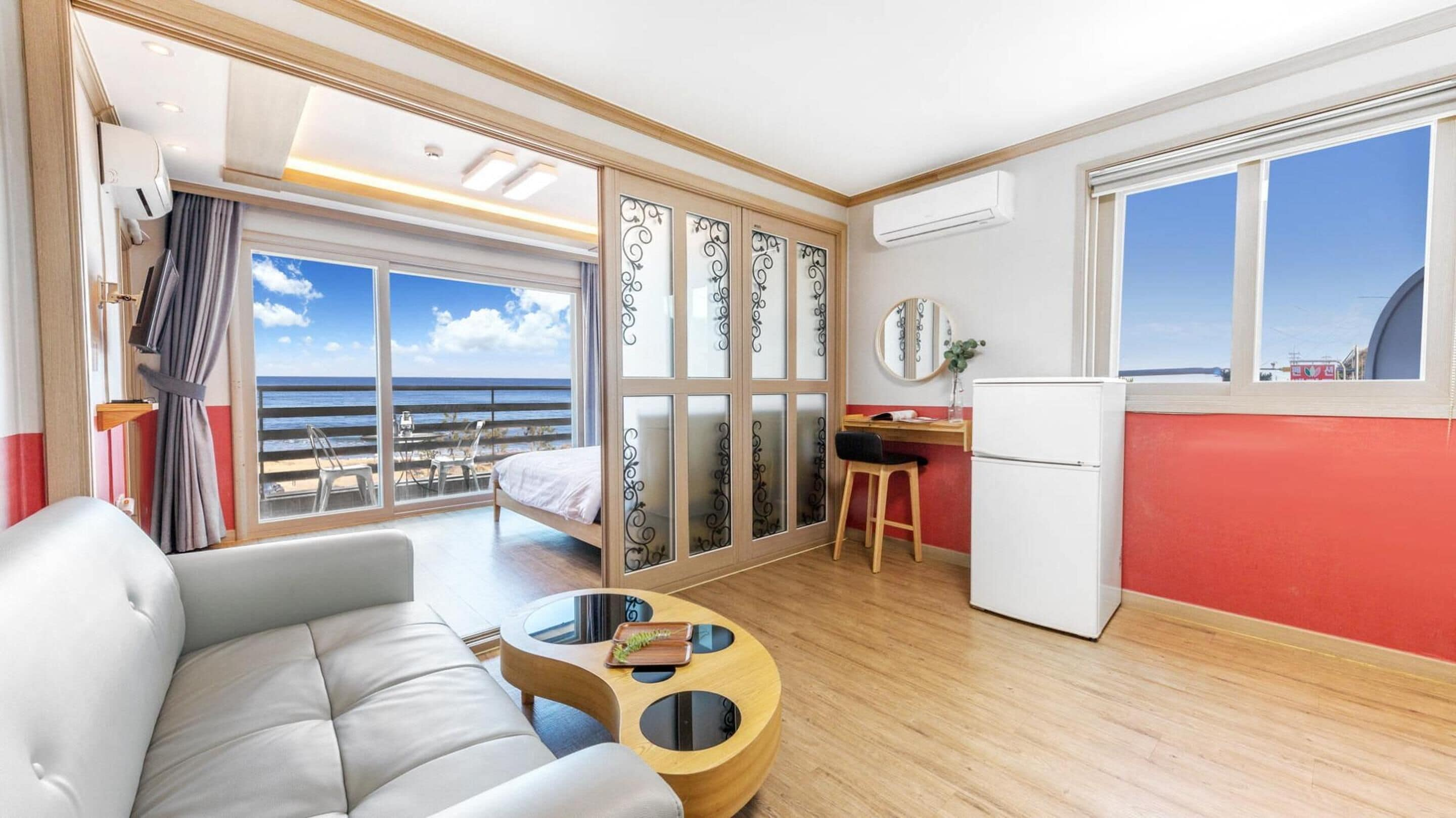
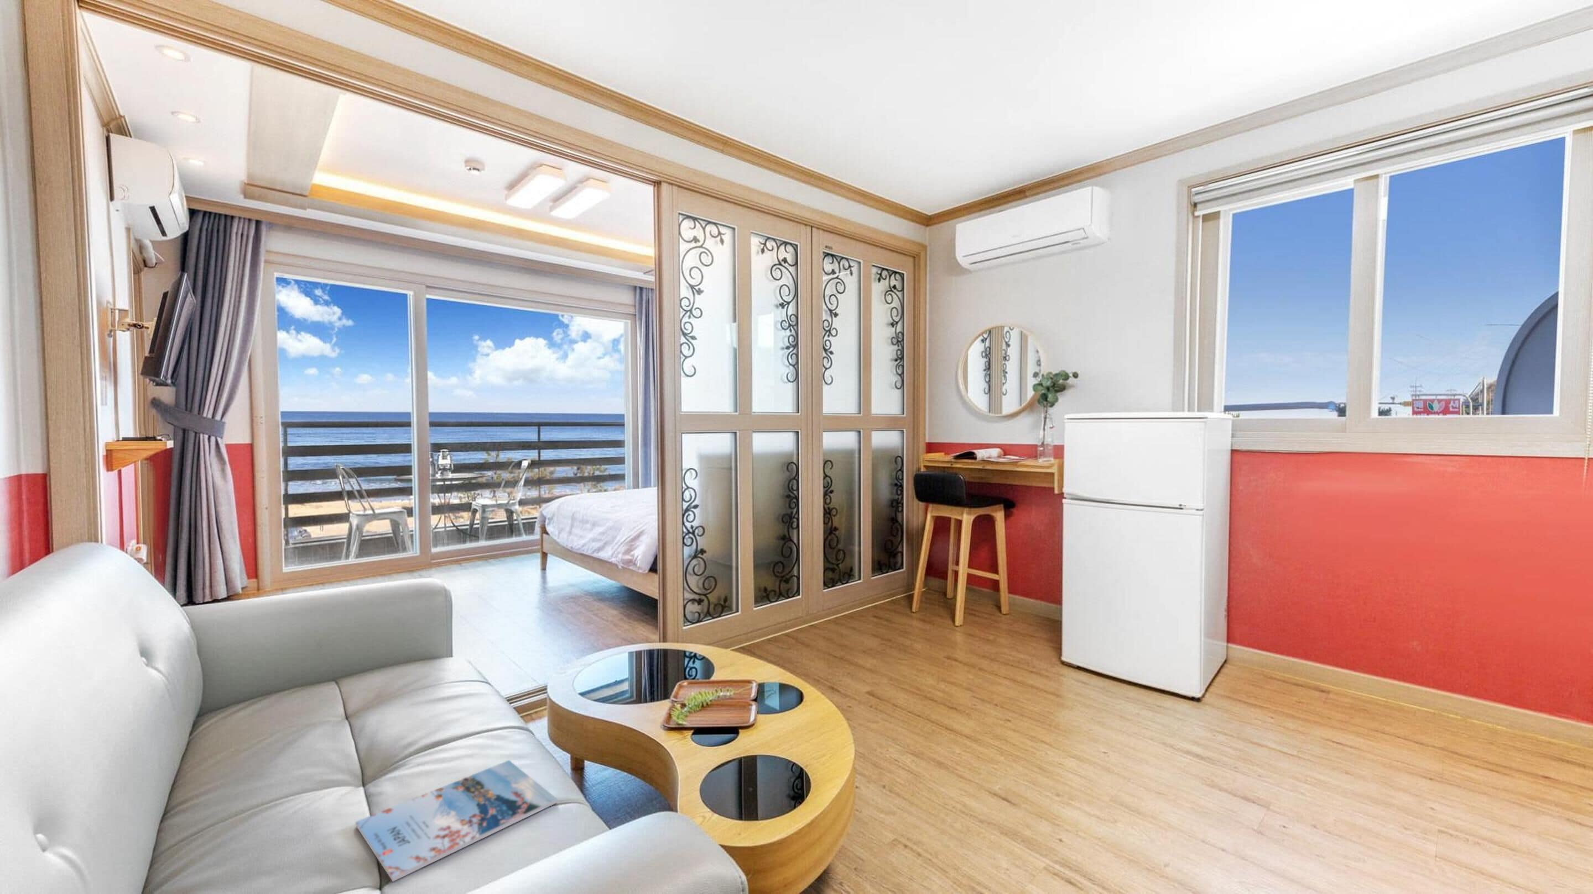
+ magazine [356,760,558,882]
